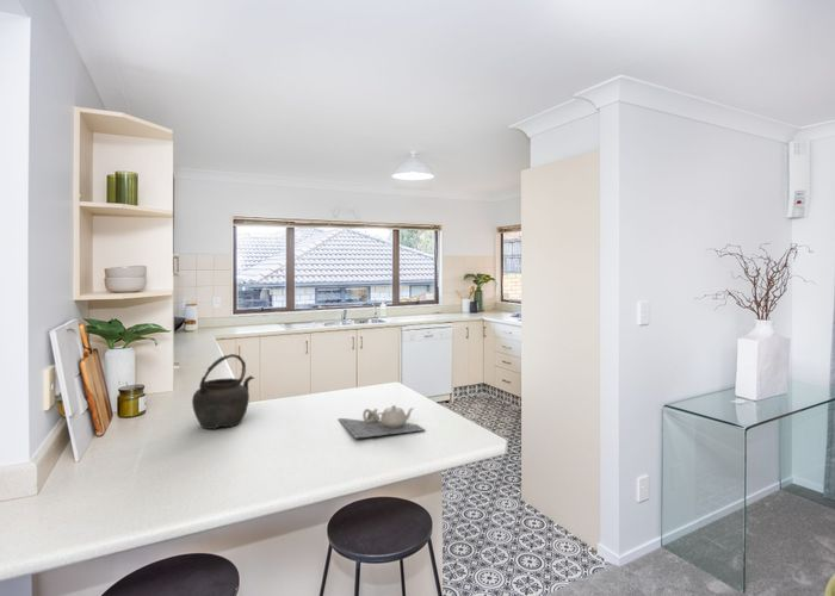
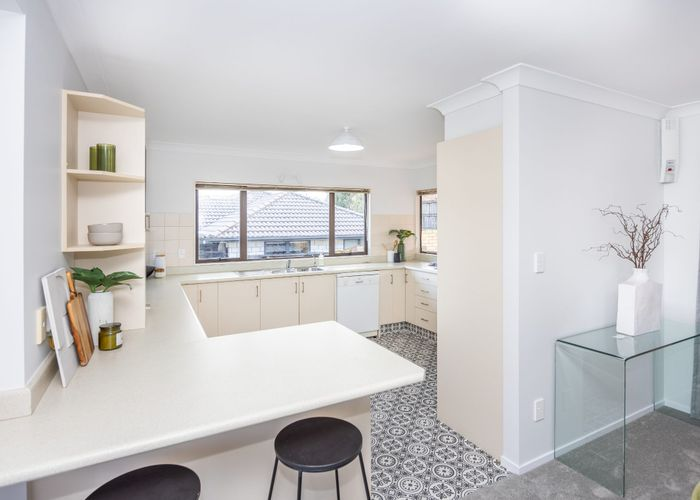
- teapot [336,404,426,440]
- kettle [191,353,255,430]
